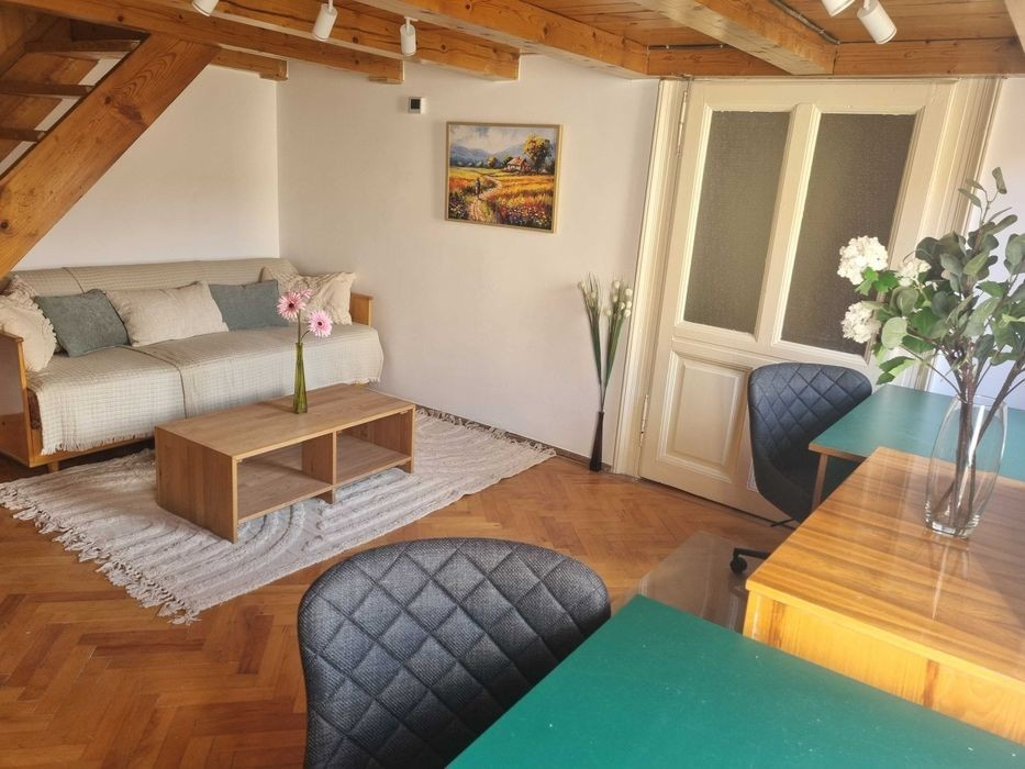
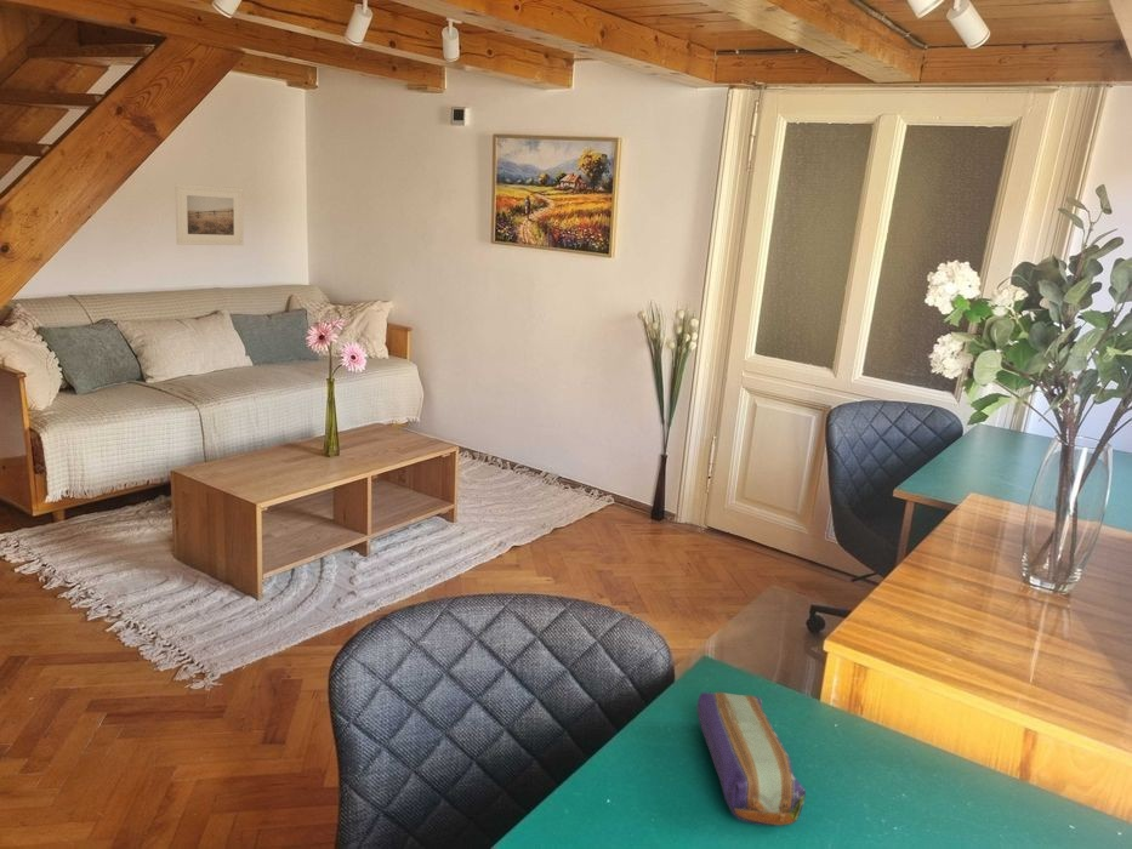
+ pencil case [696,691,807,827]
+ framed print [174,182,244,246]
